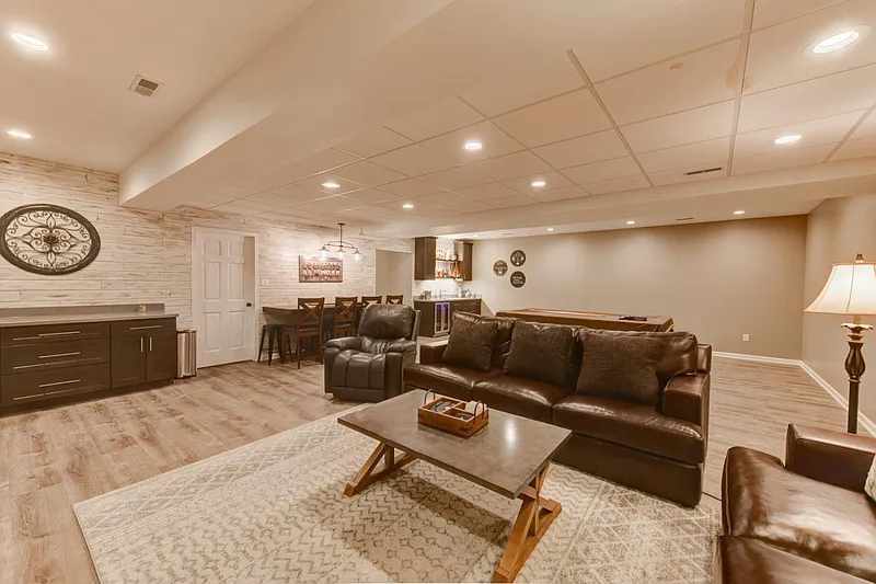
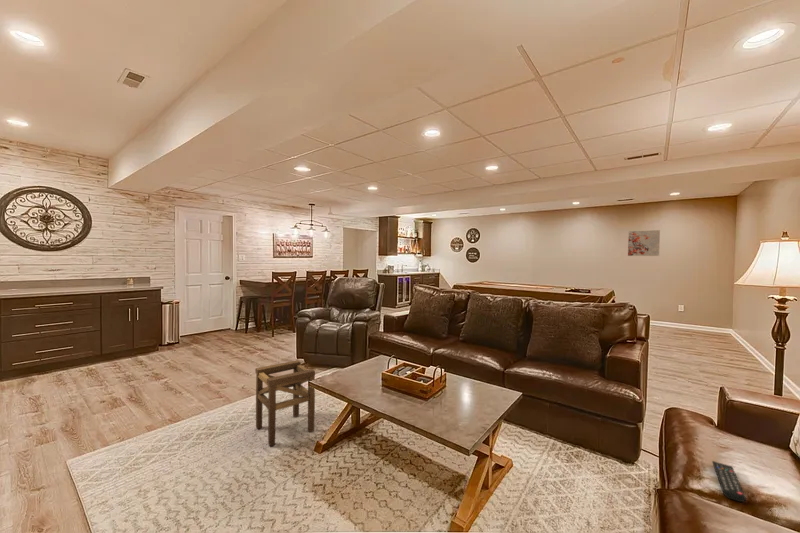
+ remote control [711,460,747,503]
+ stool [254,359,316,447]
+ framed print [627,229,661,257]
